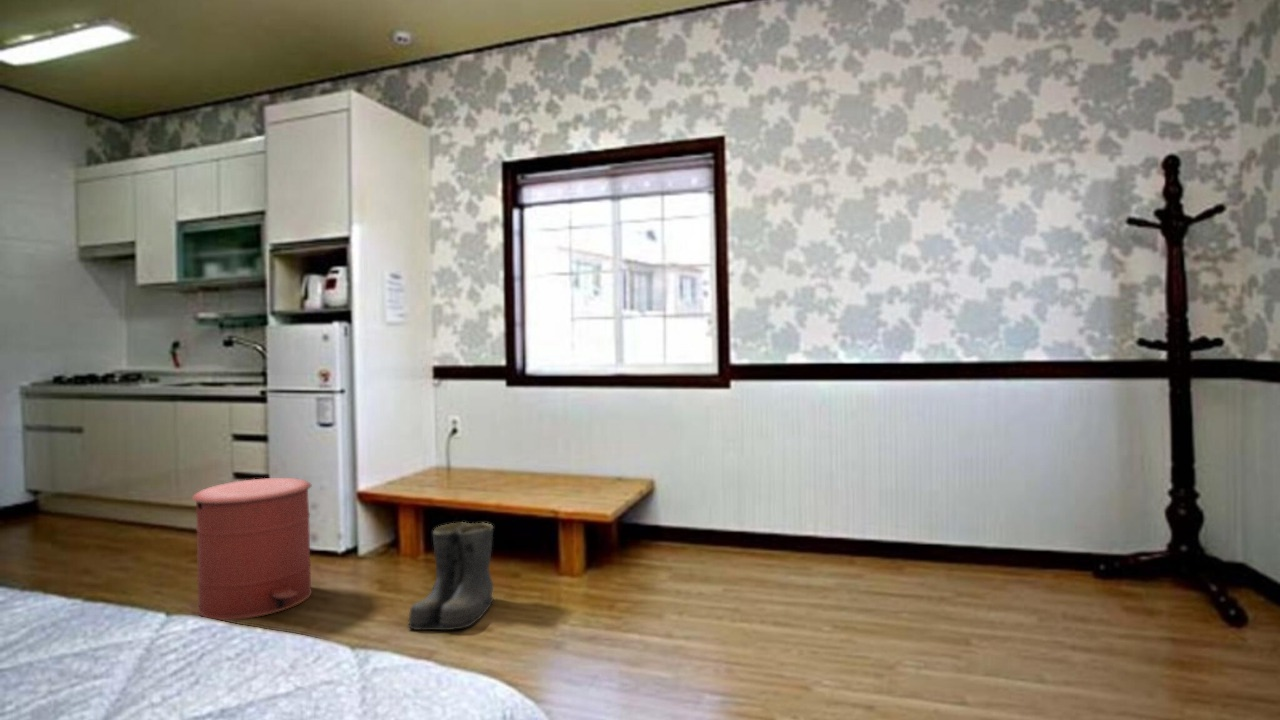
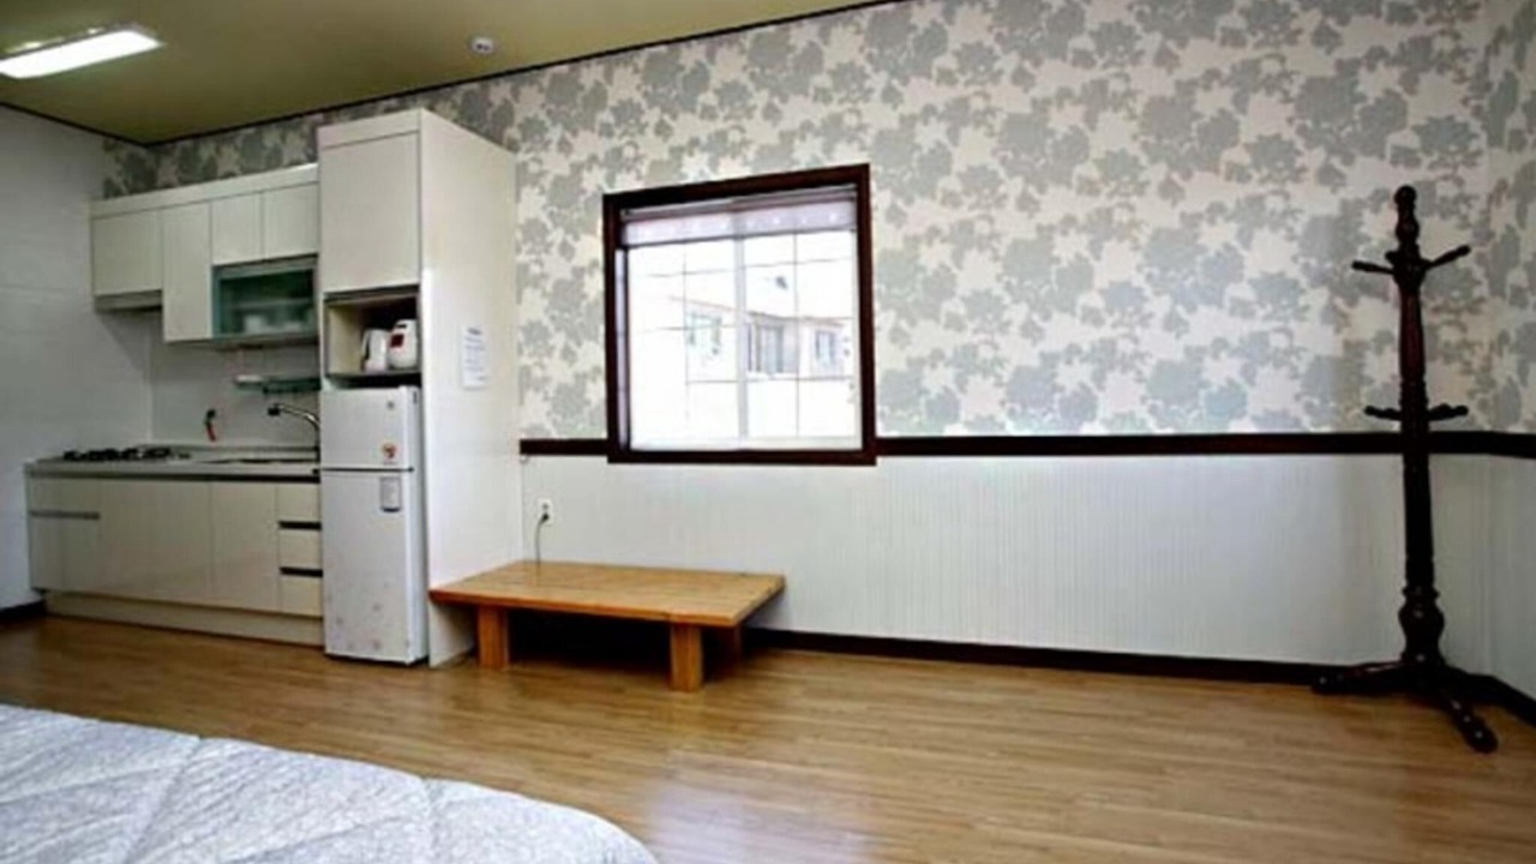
- boots [406,521,498,631]
- trash can [191,477,313,621]
